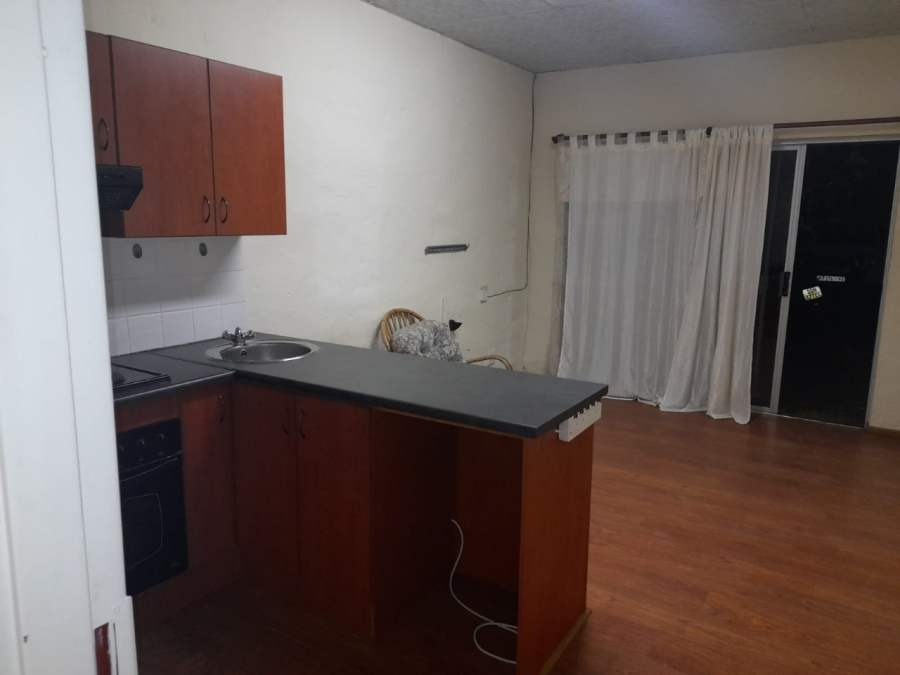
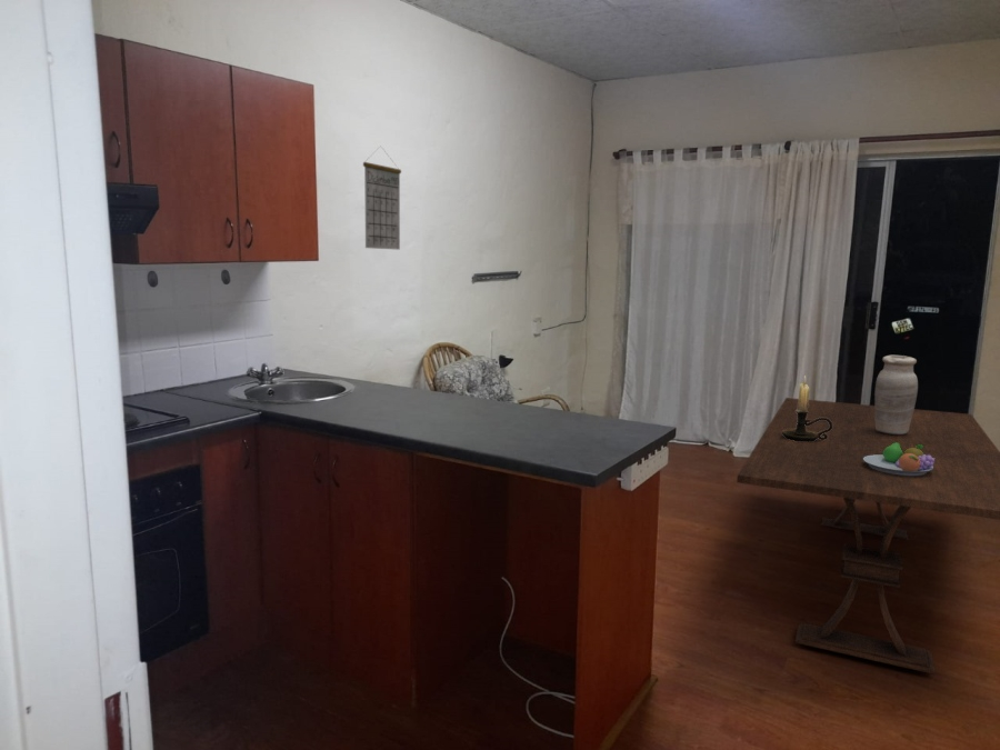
+ candle holder [782,374,832,442]
+ calendar [362,144,402,251]
+ dining table [736,397,1000,676]
+ fruit bowl [863,442,936,476]
+ vase [873,354,919,434]
